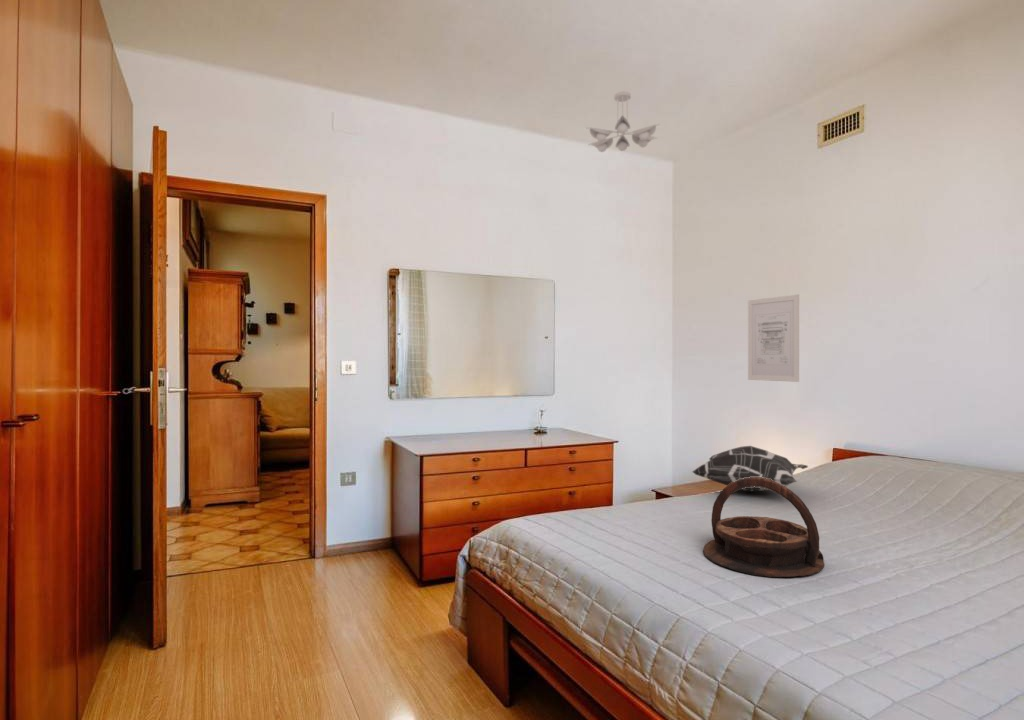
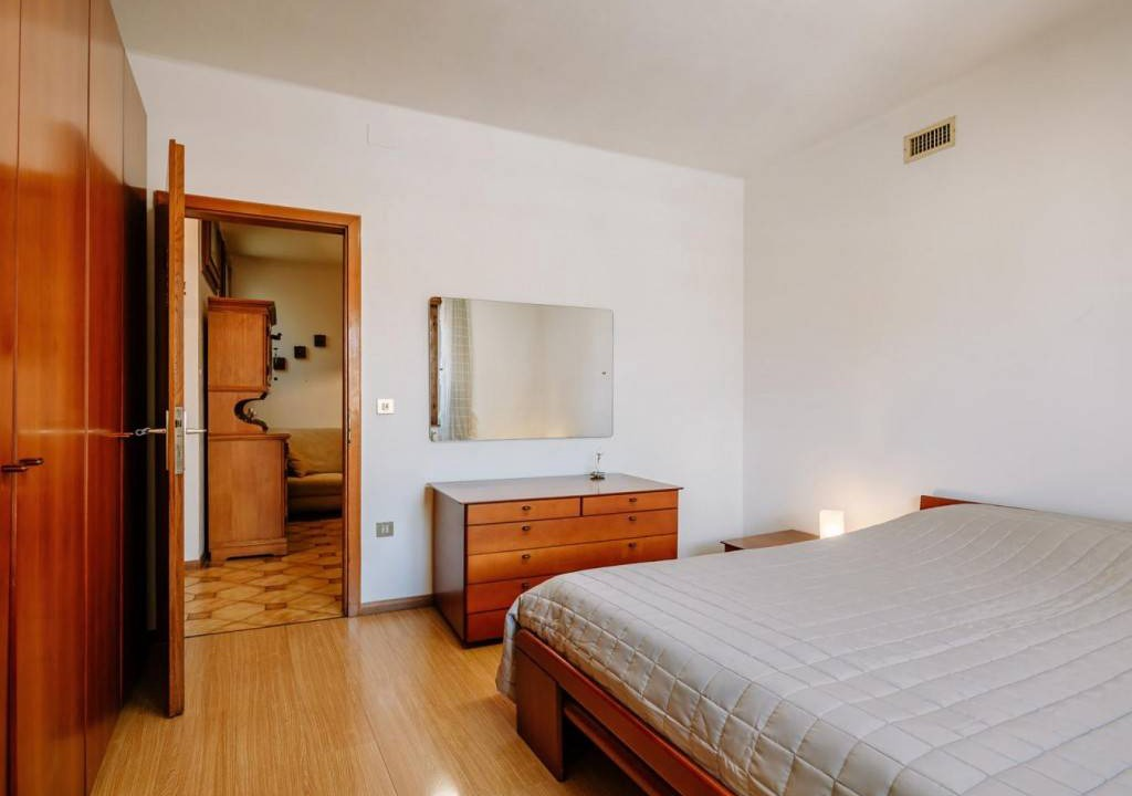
- wall art [747,294,800,383]
- ceiling light fixture [585,90,661,153]
- decorative pillow [691,445,809,493]
- serving tray [702,477,826,578]
